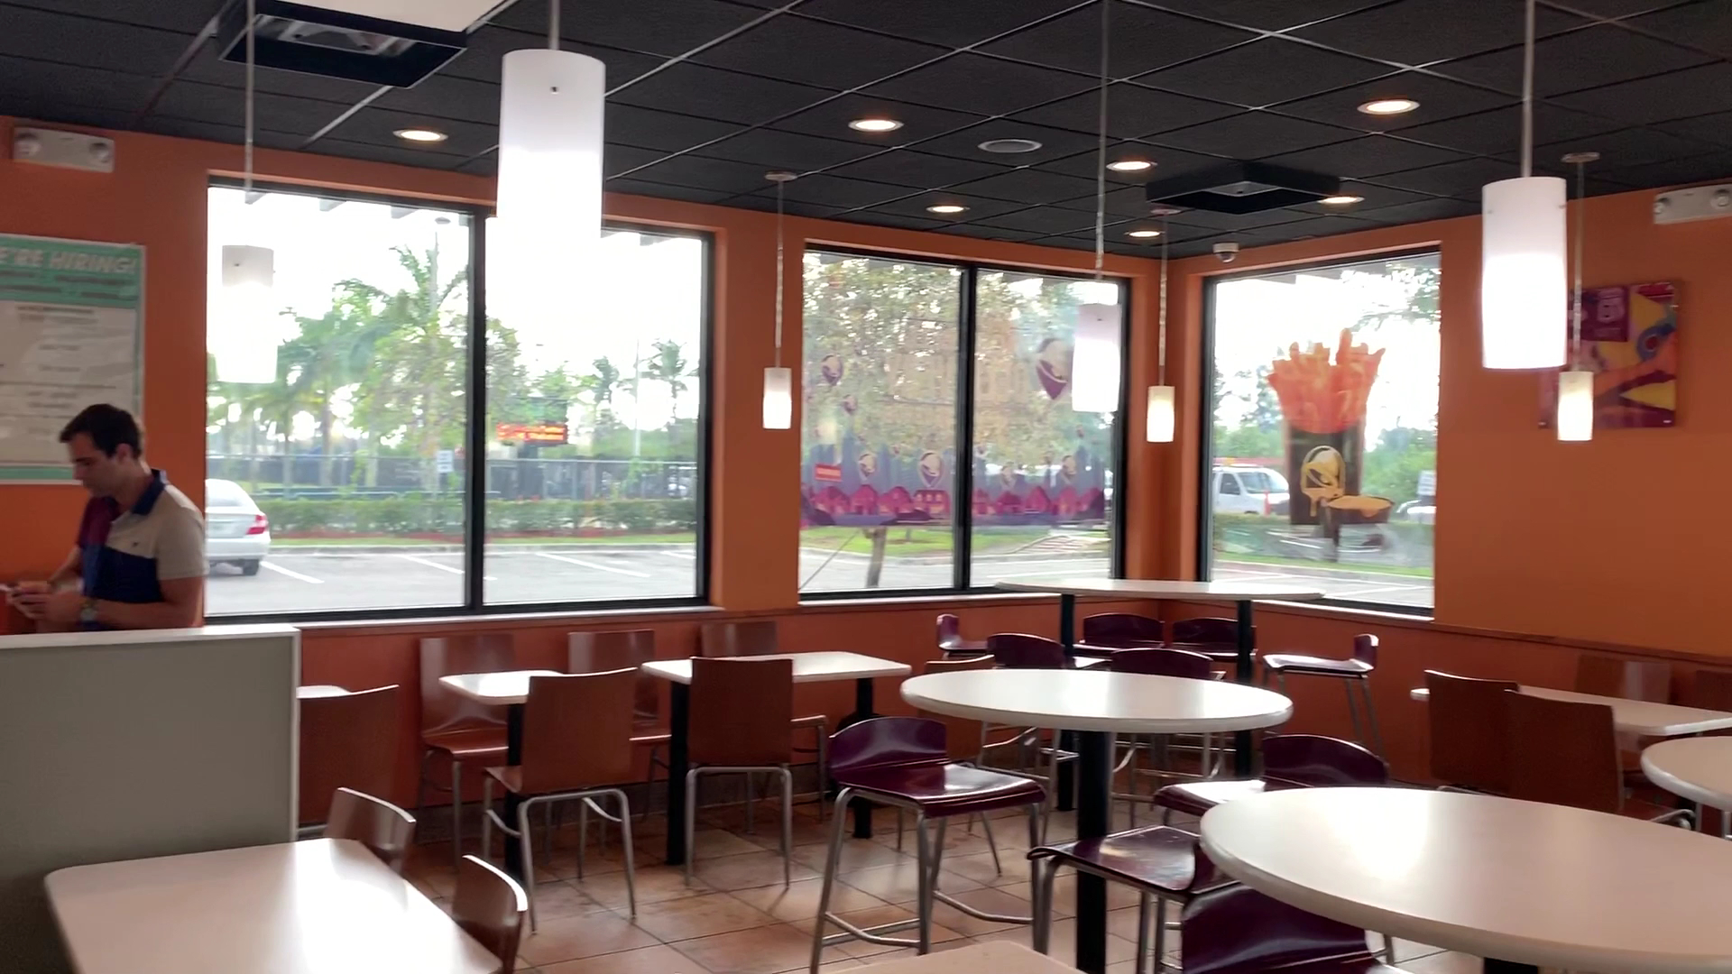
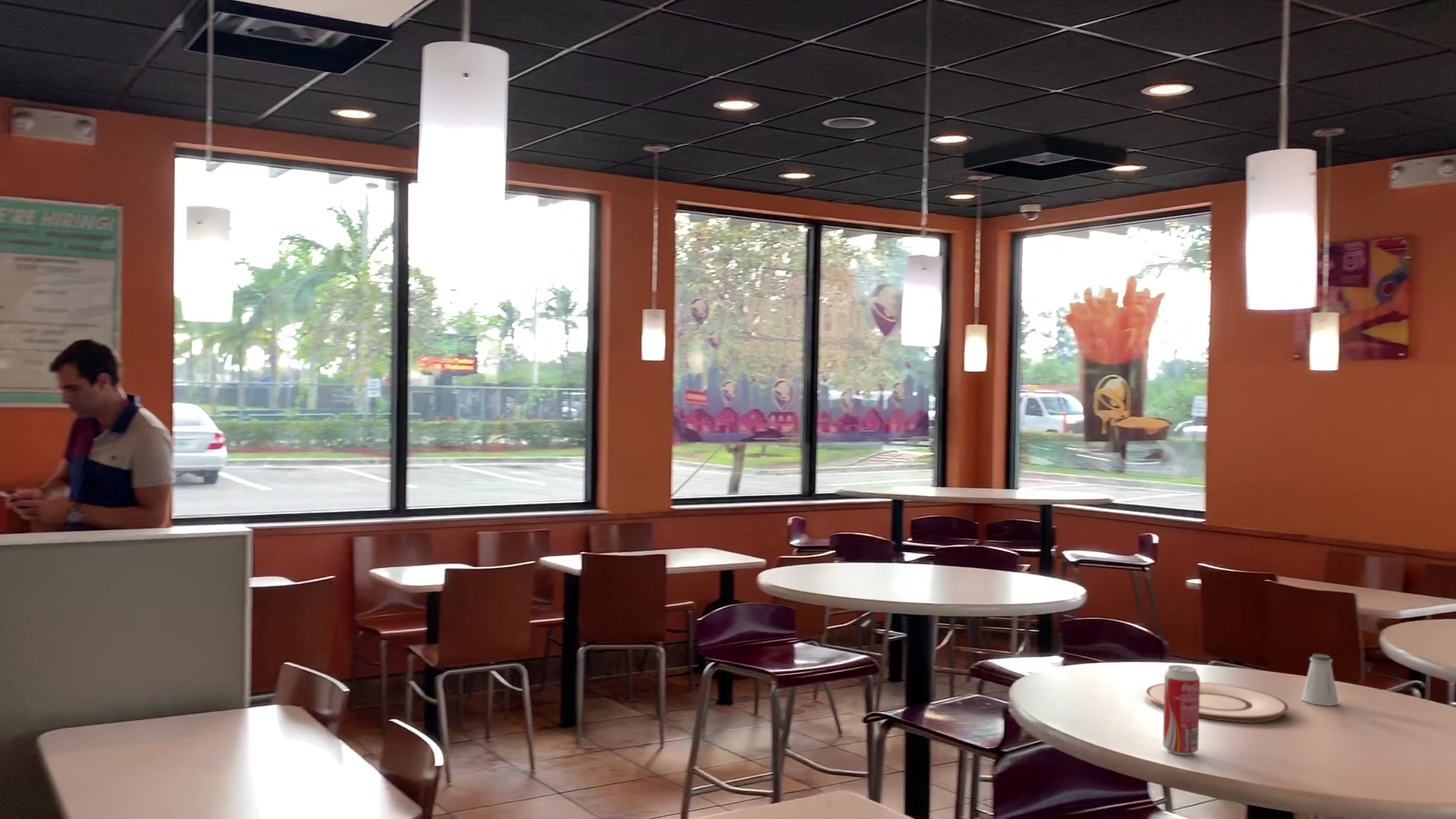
+ plate [1144,682,1289,723]
+ saltshaker [1301,653,1339,707]
+ beverage can [1163,664,1200,756]
